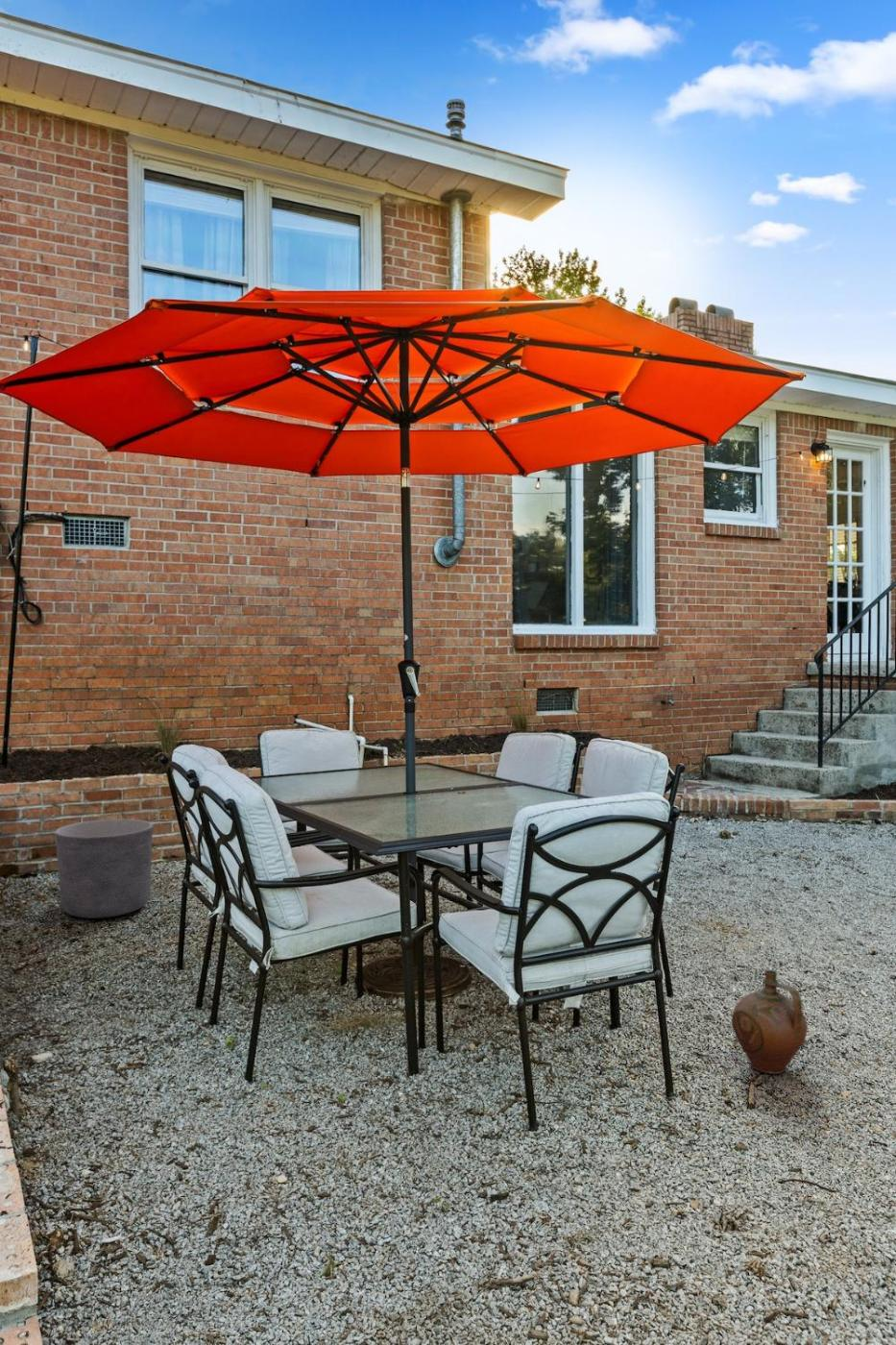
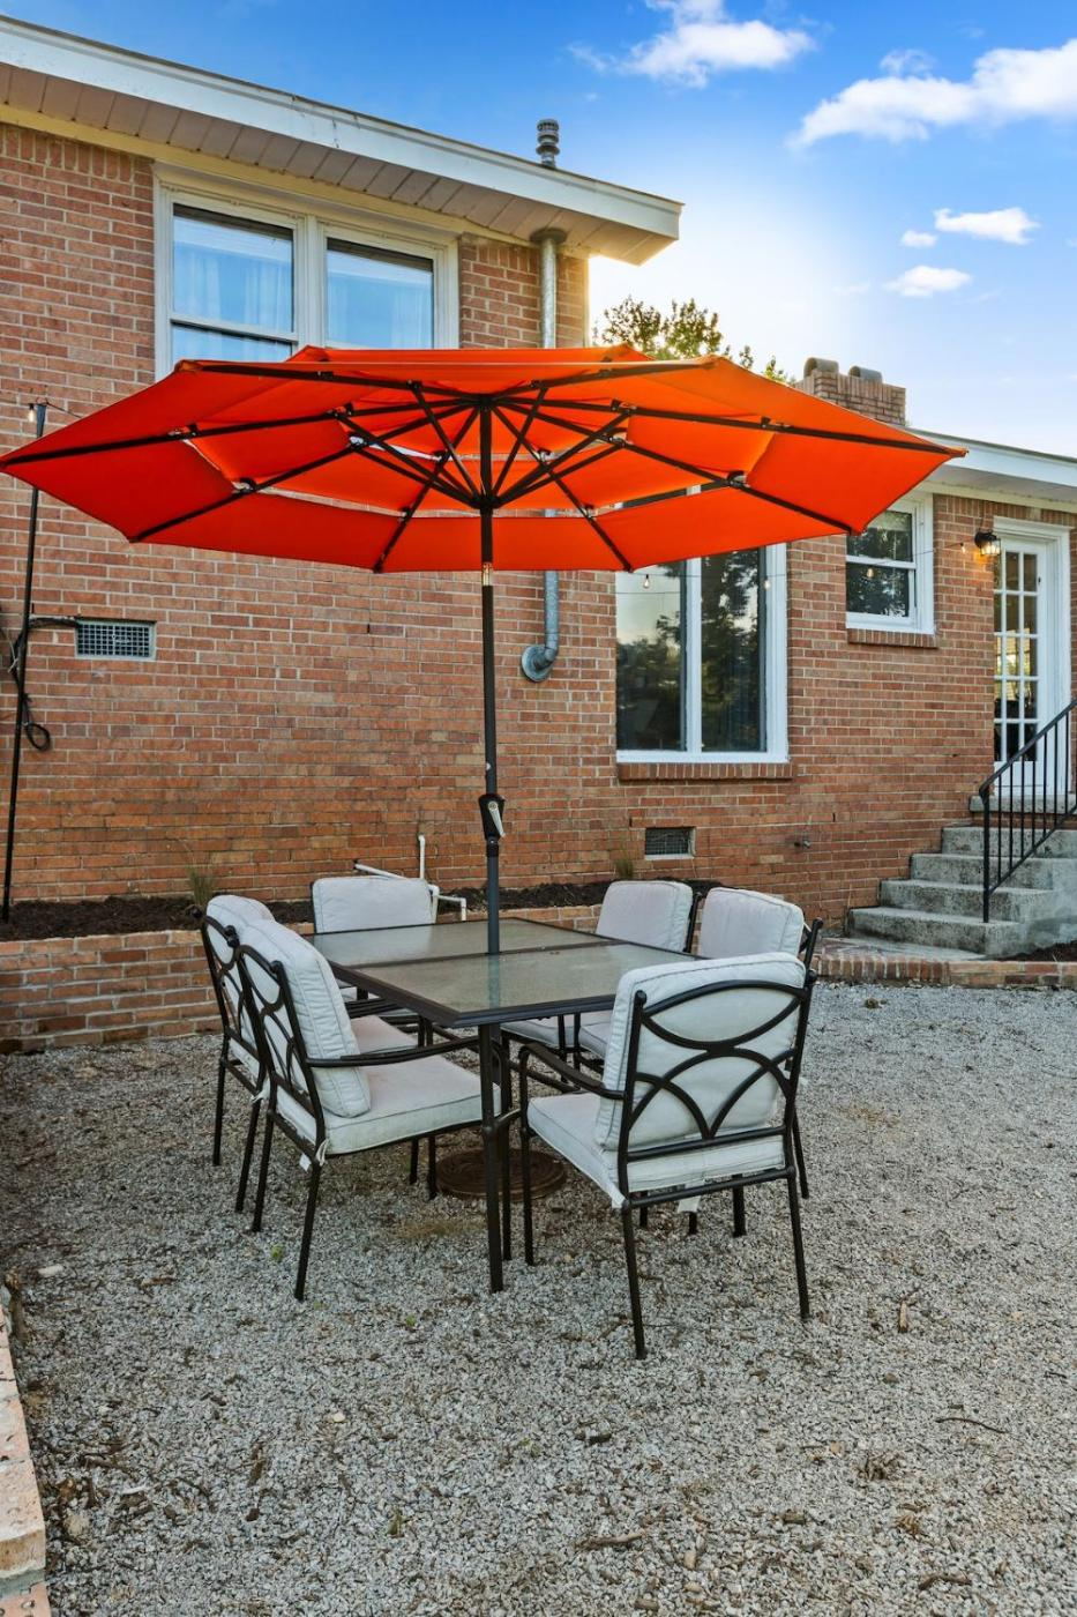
- planter [55,819,154,919]
- ceramic jug [731,969,809,1075]
